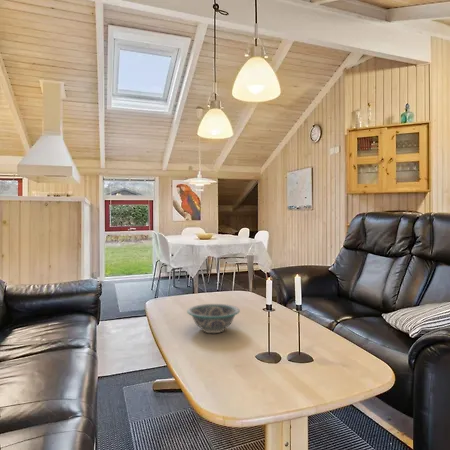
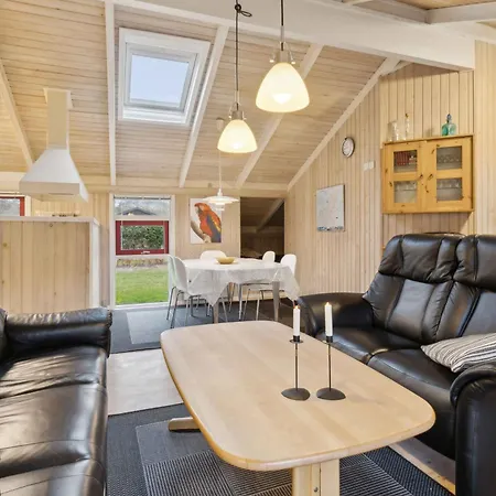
- bowl [186,303,241,334]
